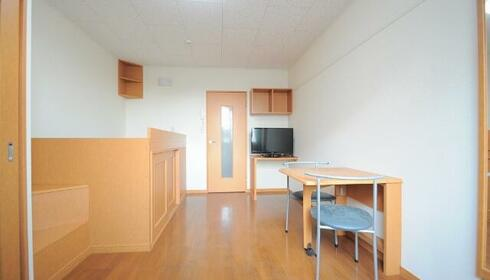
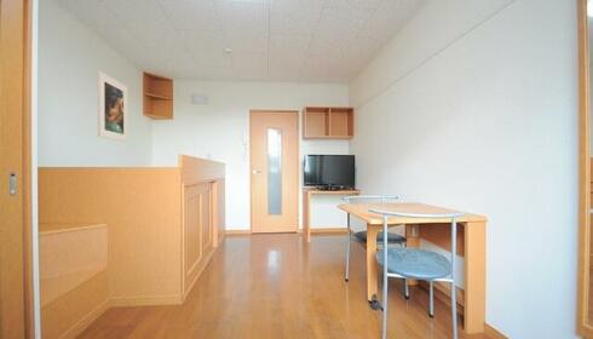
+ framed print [97,70,129,143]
